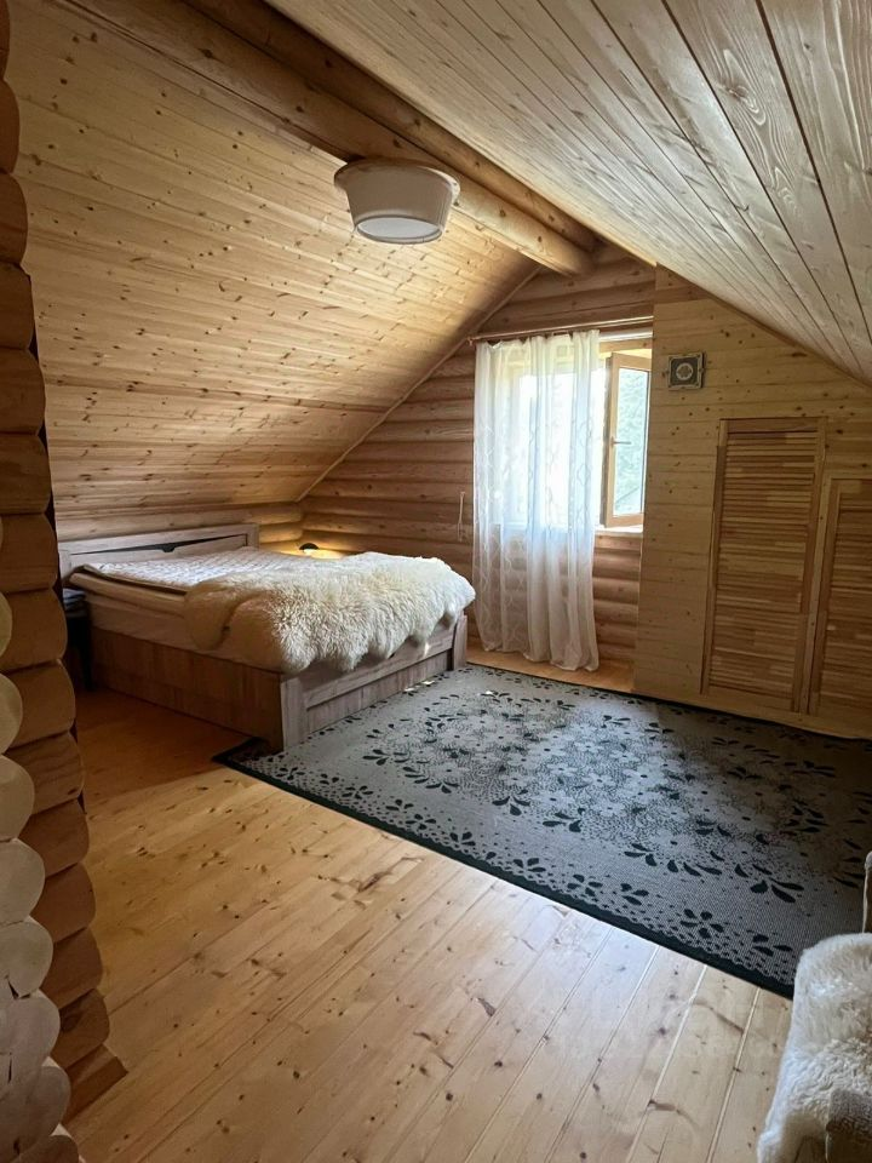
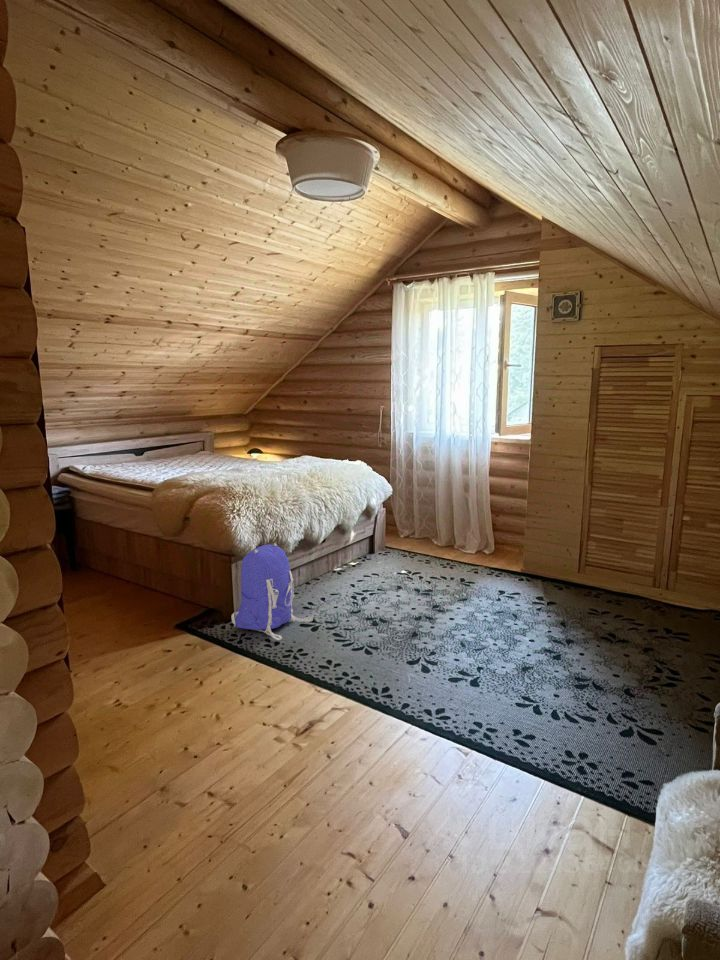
+ backpack [231,542,314,641]
